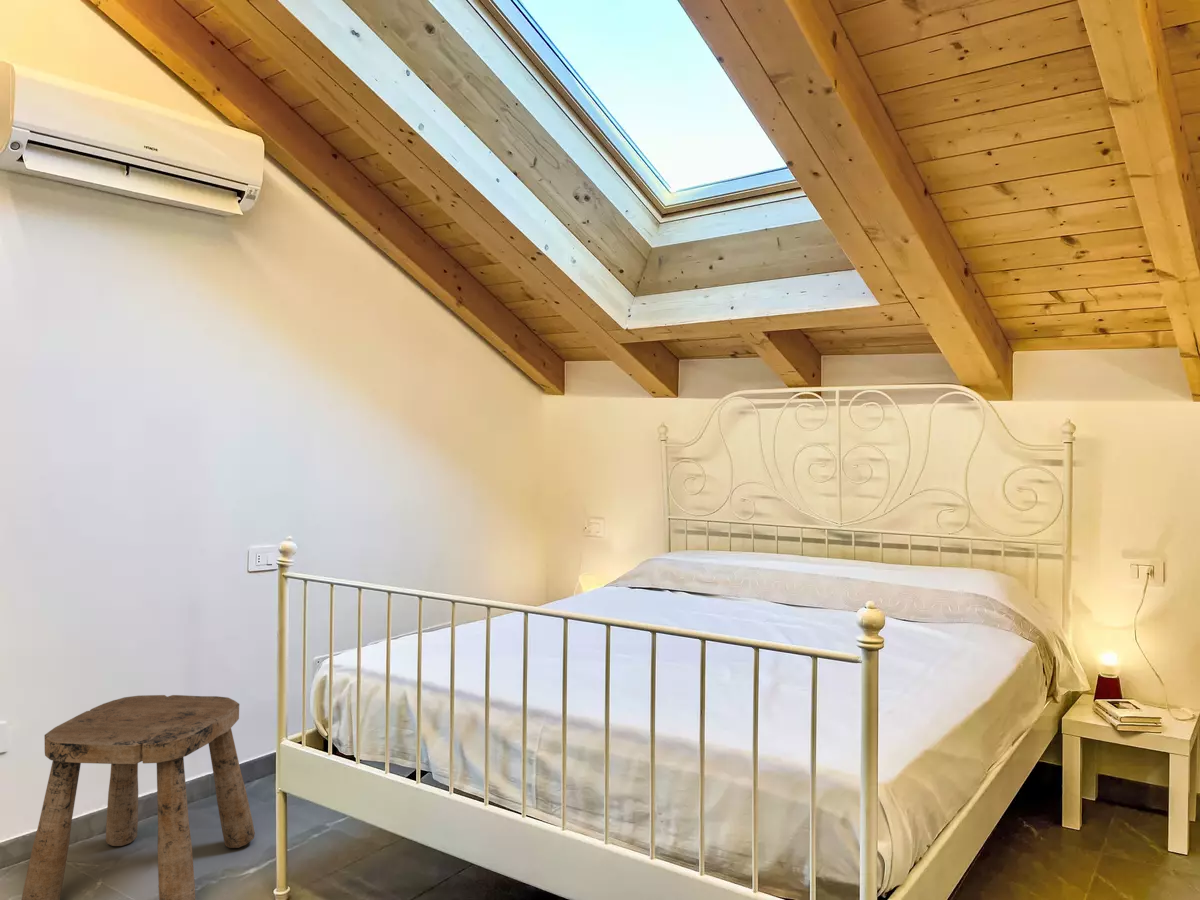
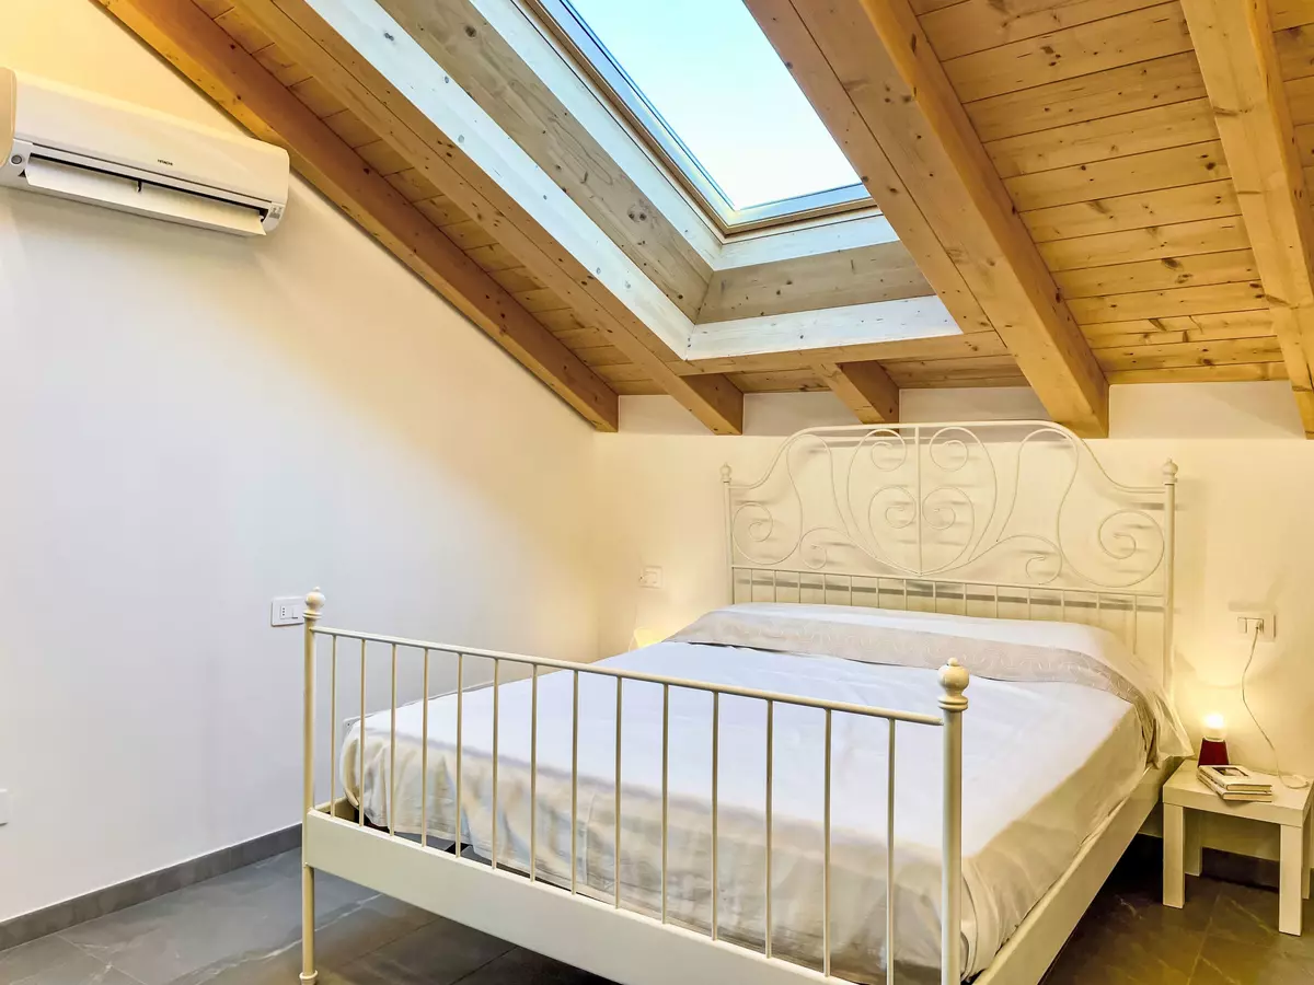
- stool [21,694,256,900]
